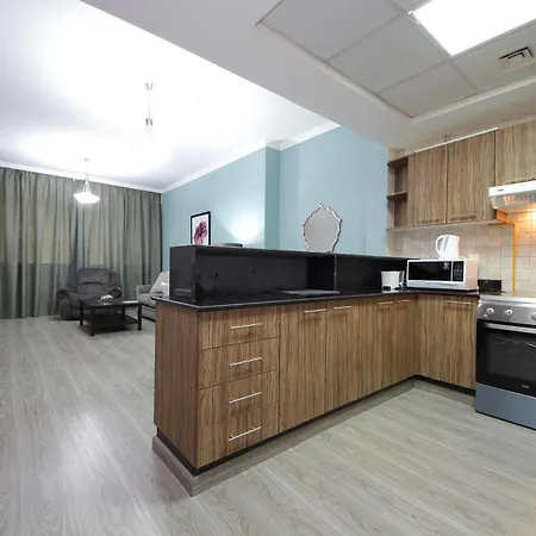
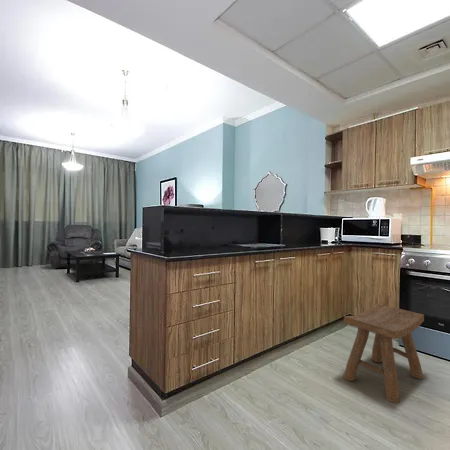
+ stool [343,303,425,404]
